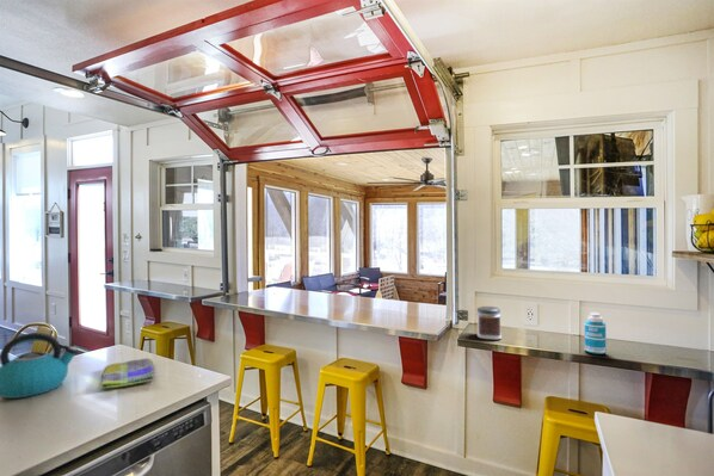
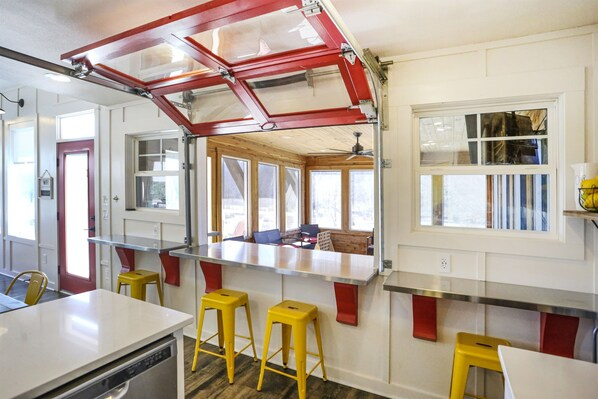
- kettle [0,332,79,400]
- dish towel [99,357,155,389]
- bottle [584,311,607,356]
- jar [475,305,503,340]
